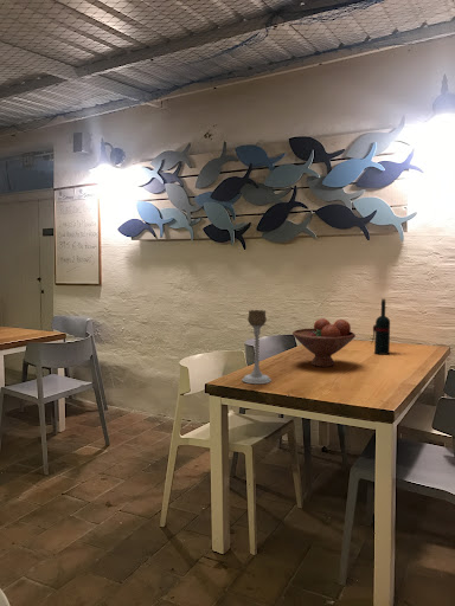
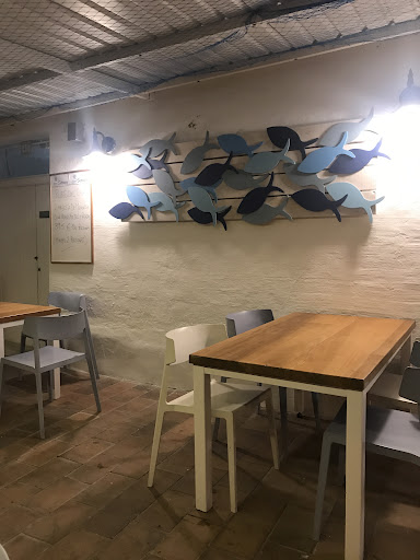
- wine bottle [370,298,391,356]
- fruit bowl [291,317,357,368]
- candle holder [241,309,273,385]
